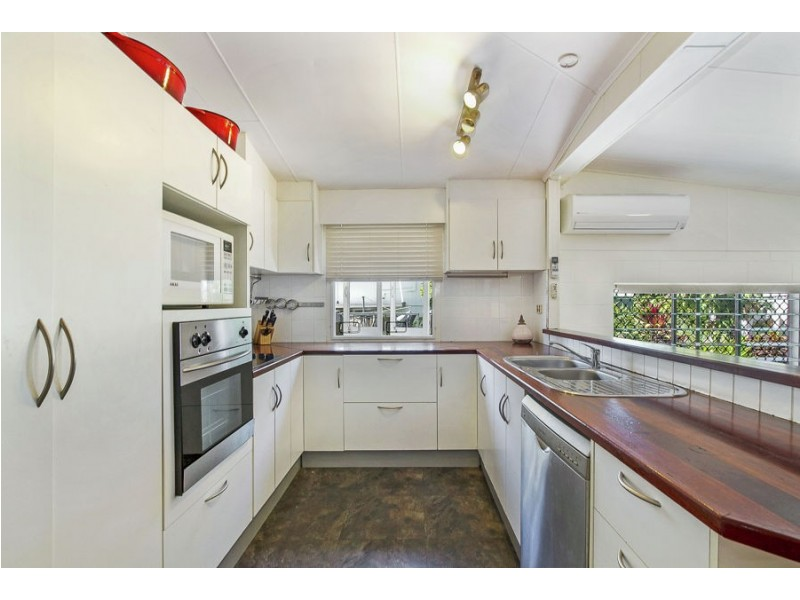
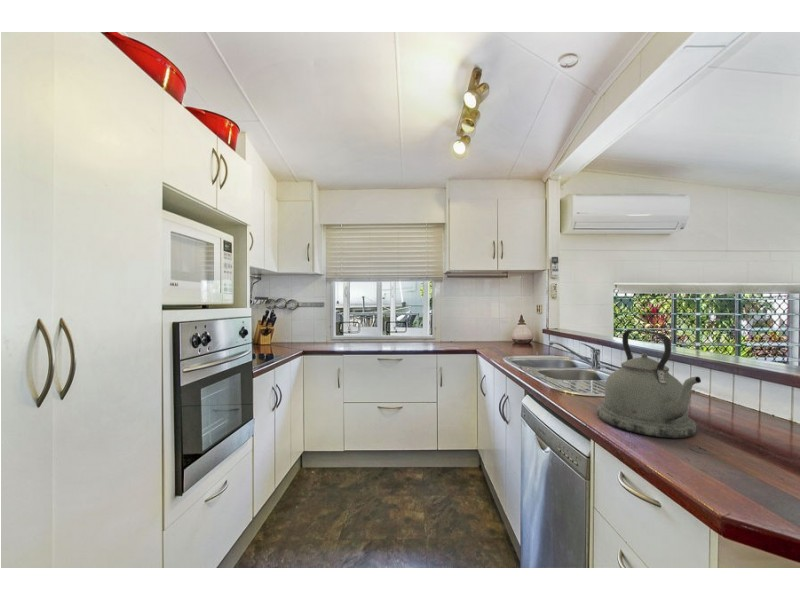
+ kettle [596,328,702,439]
